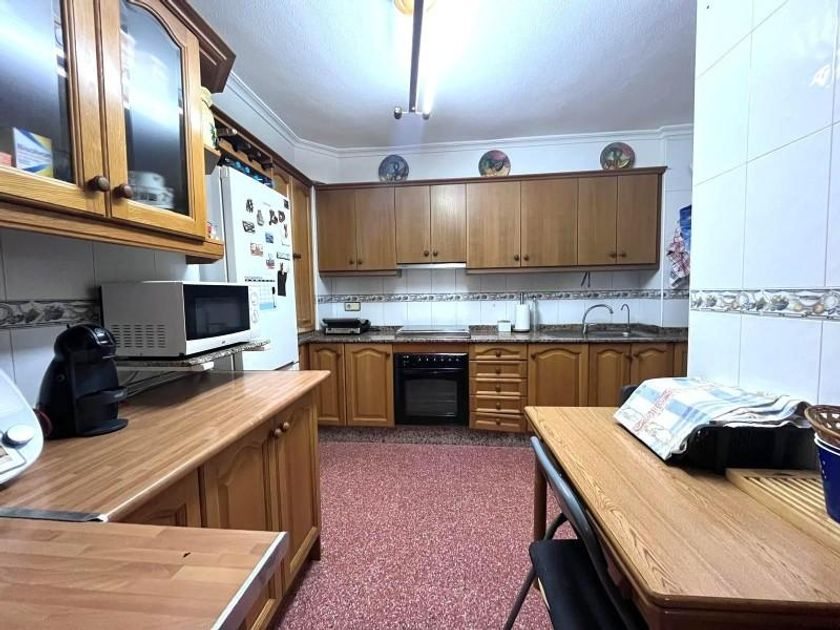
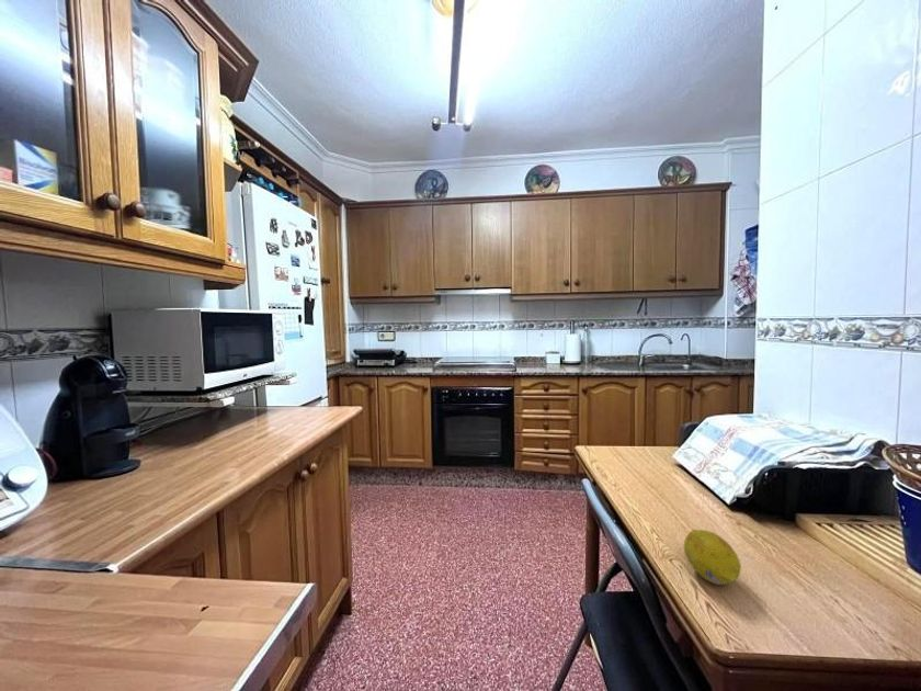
+ fruit [683,529,742,586]
